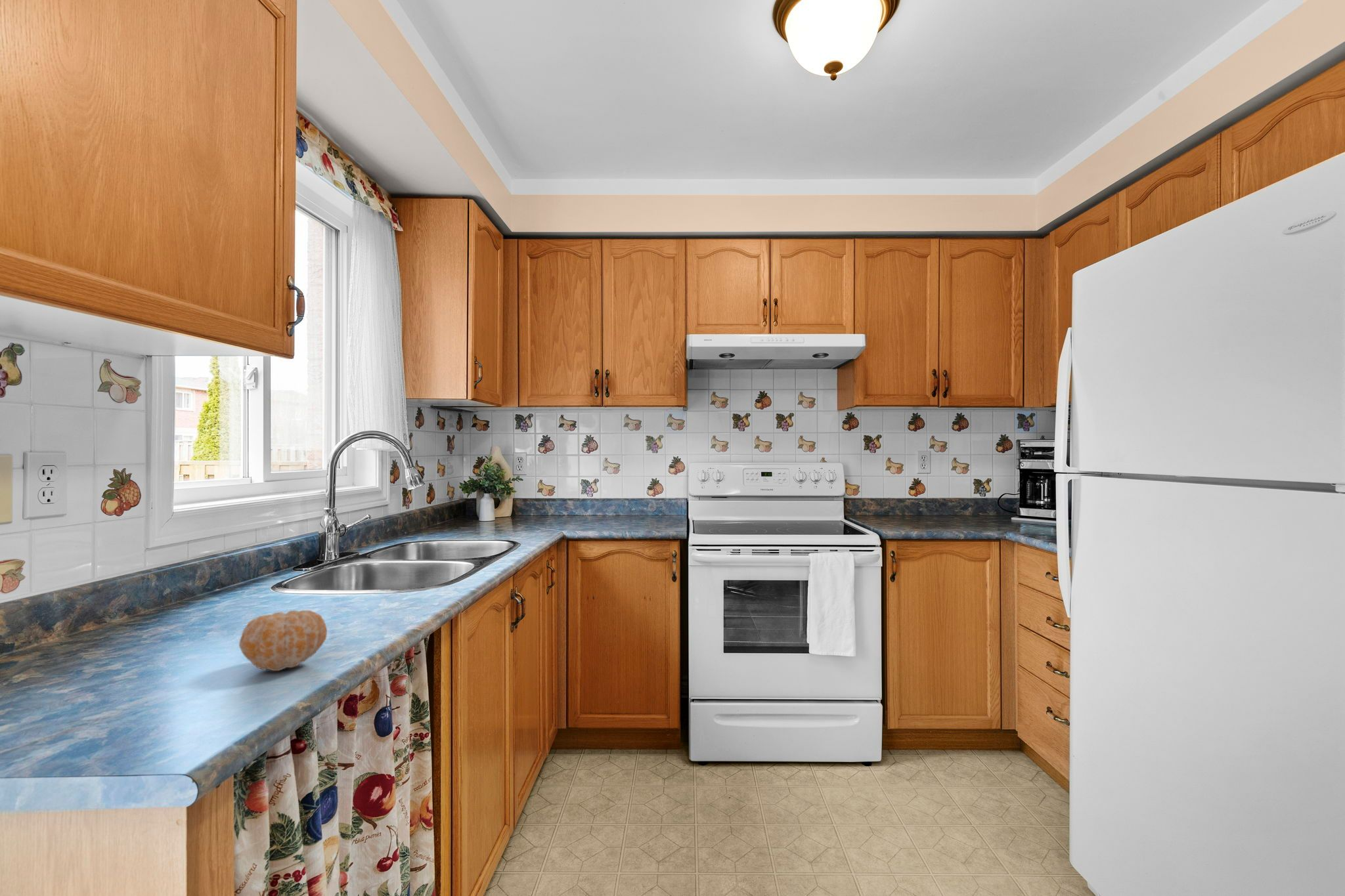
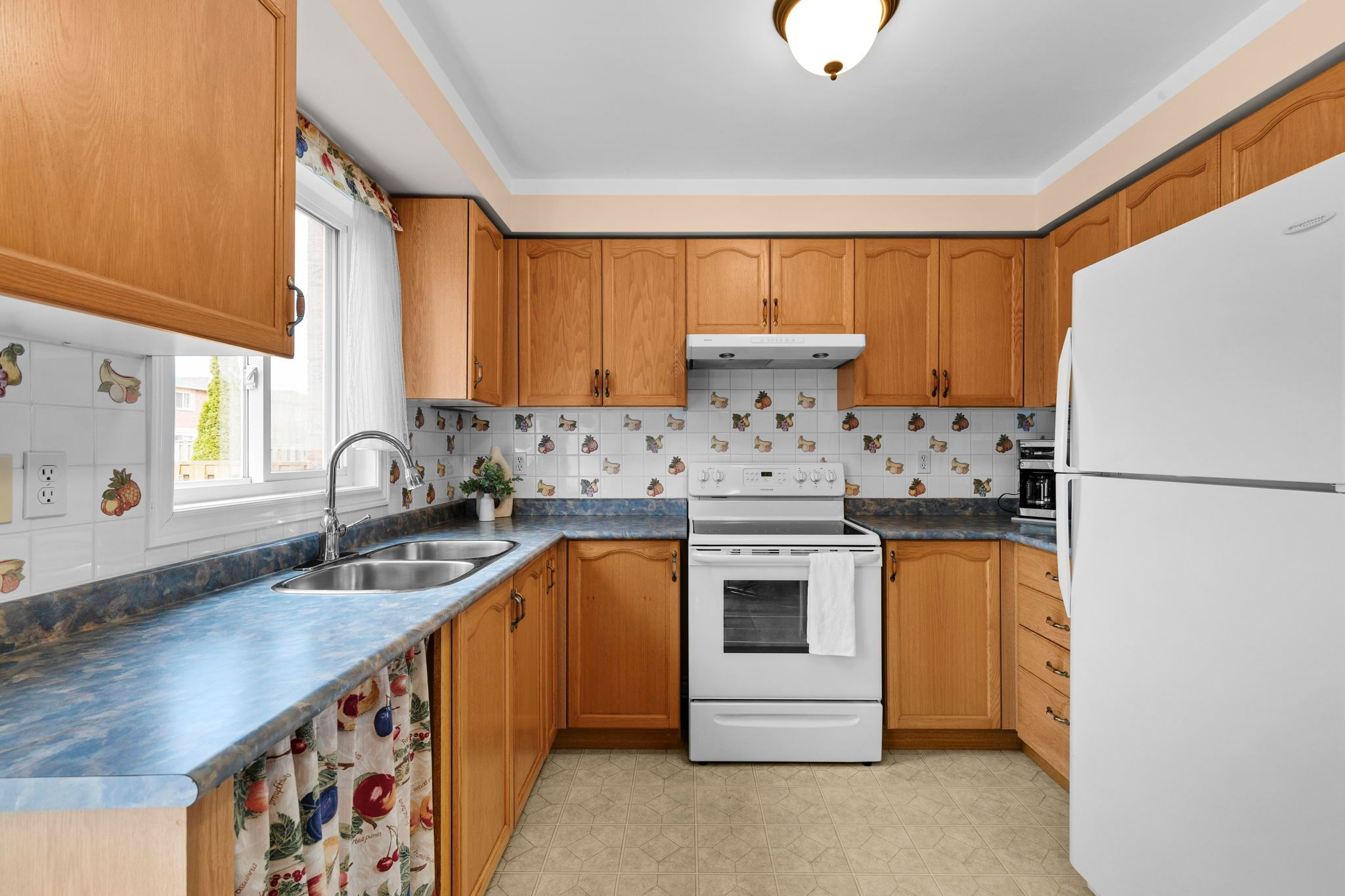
- fruit [238,610,328,672]
